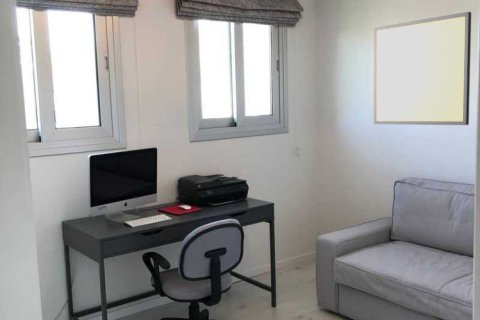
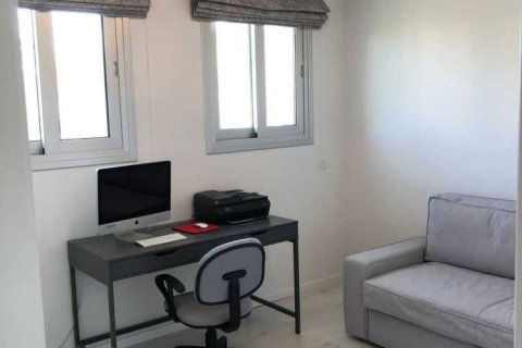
- wall art [373,11,472,126]
